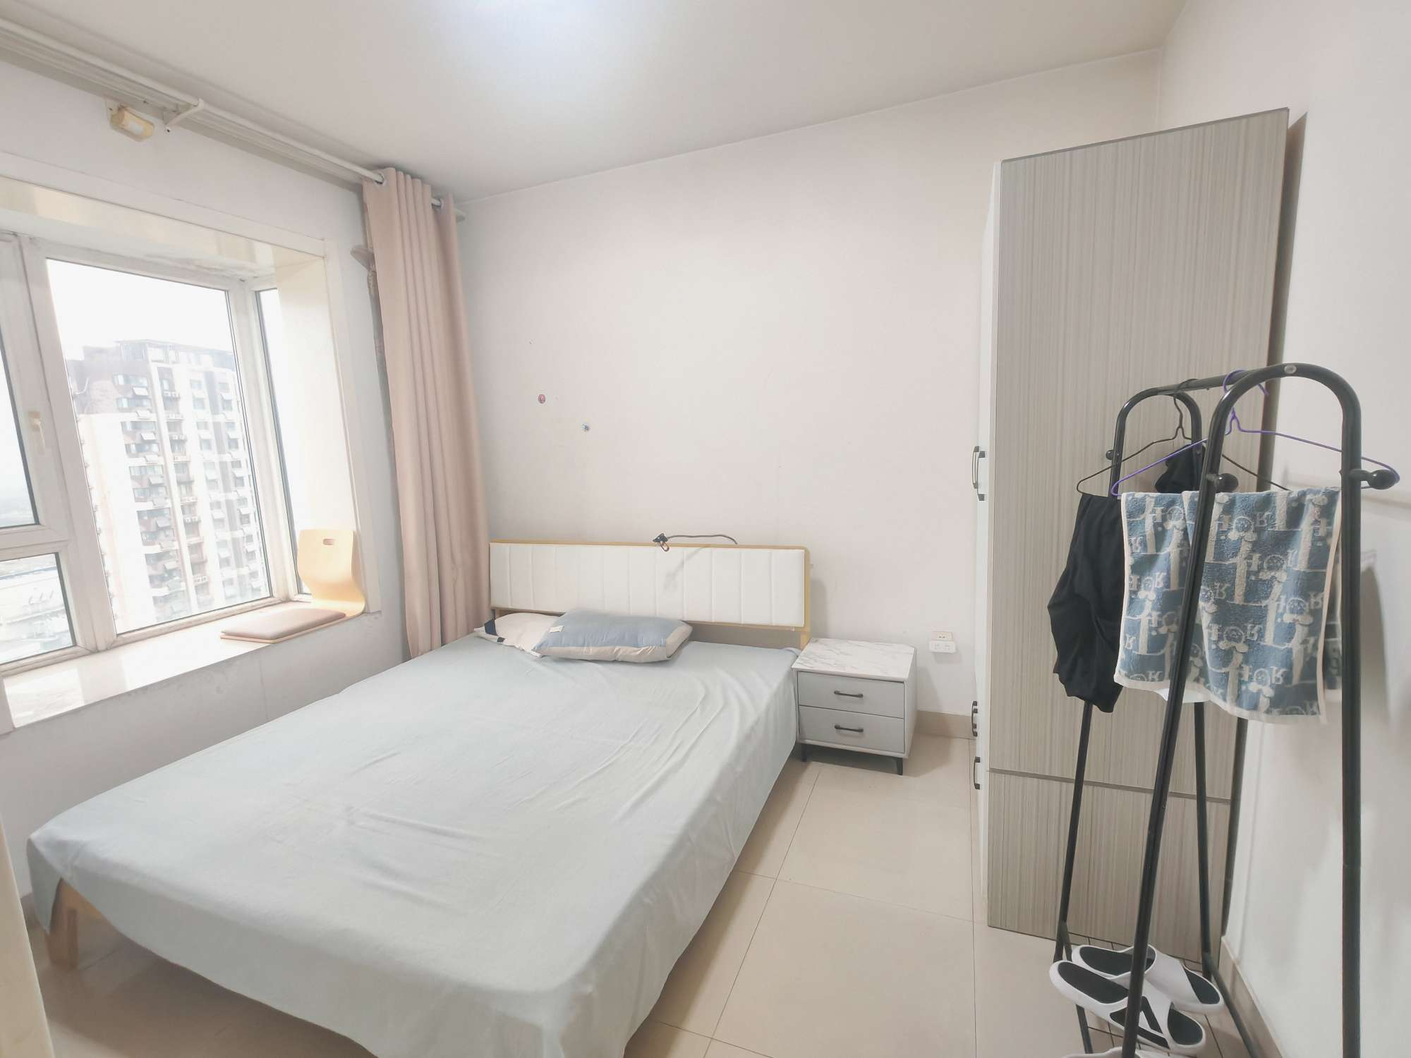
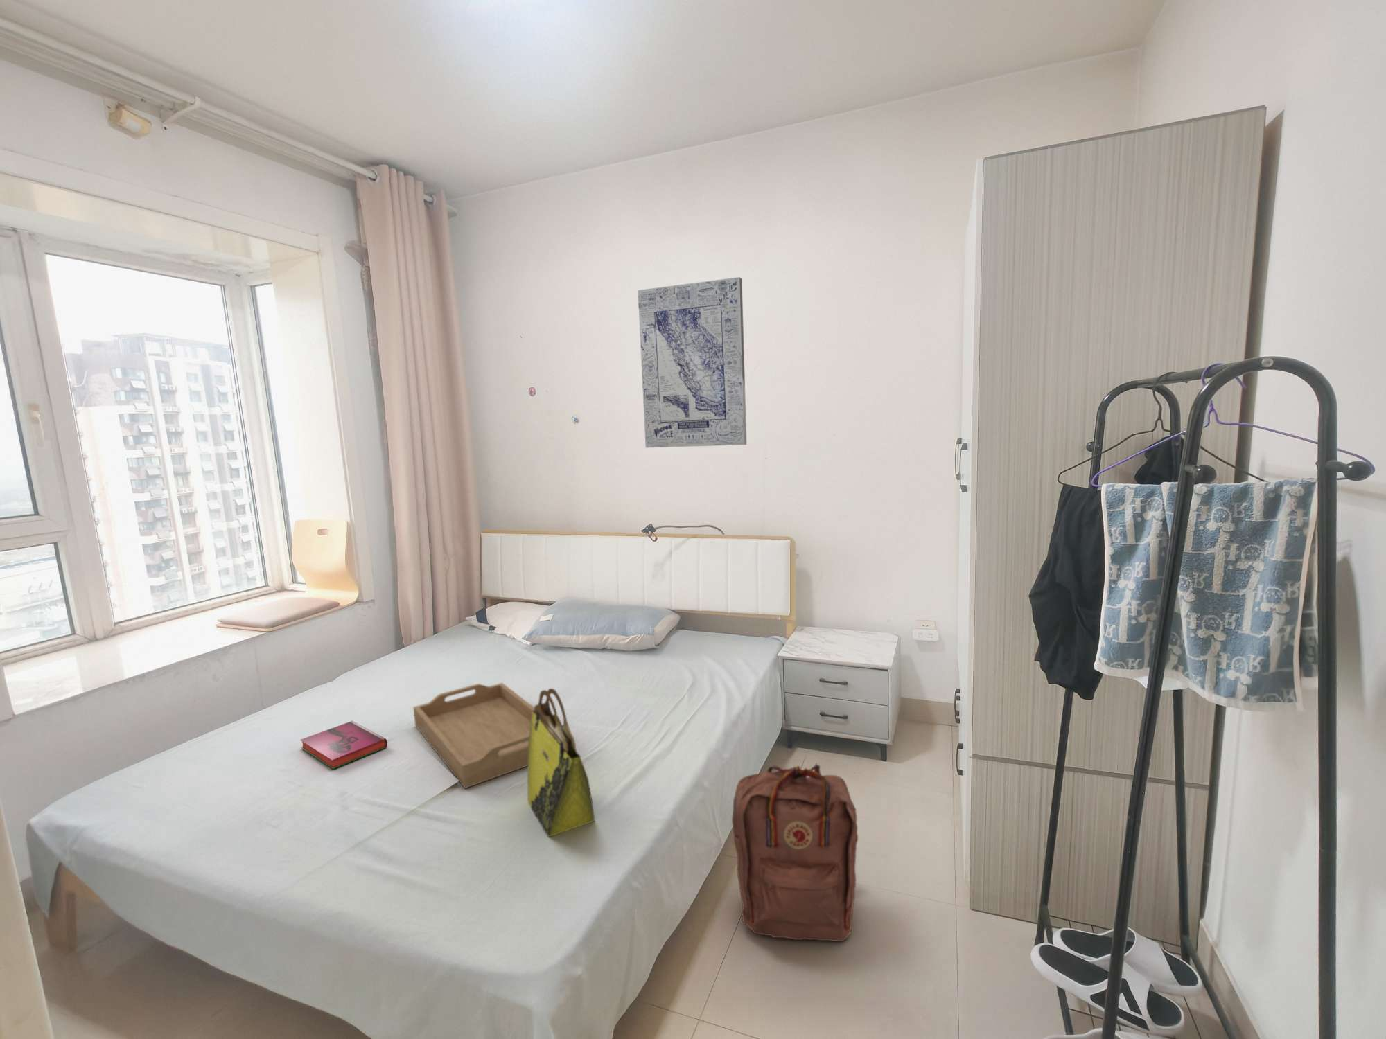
+ hardback book [300,720,389,769]
+ serving tray [413,682,535,789]
+ backpack [731,763,859,942]
+ wall art [637,276,748,449]
+ tote bag [527,688,595,838]
